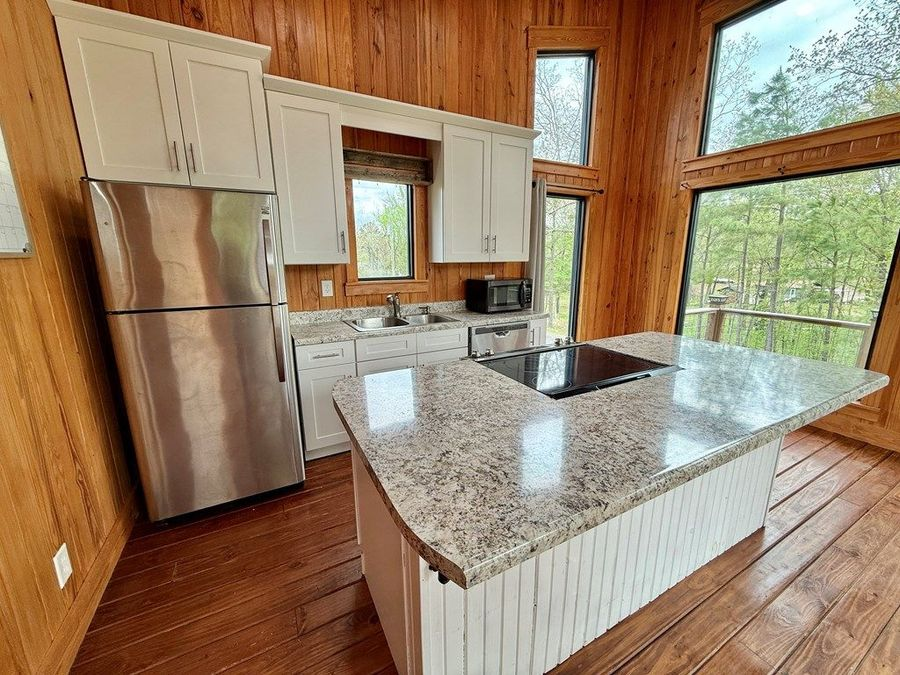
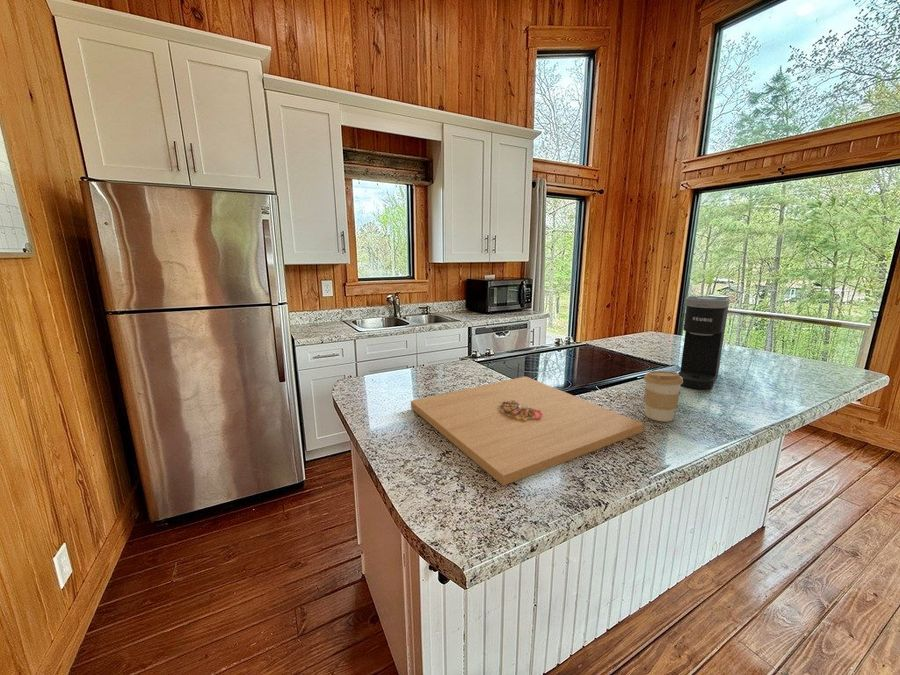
+ coffee maker [678,295,731,390]
+ platter [410,375,644,487]
+ coffee cup [643,370,683,422]
